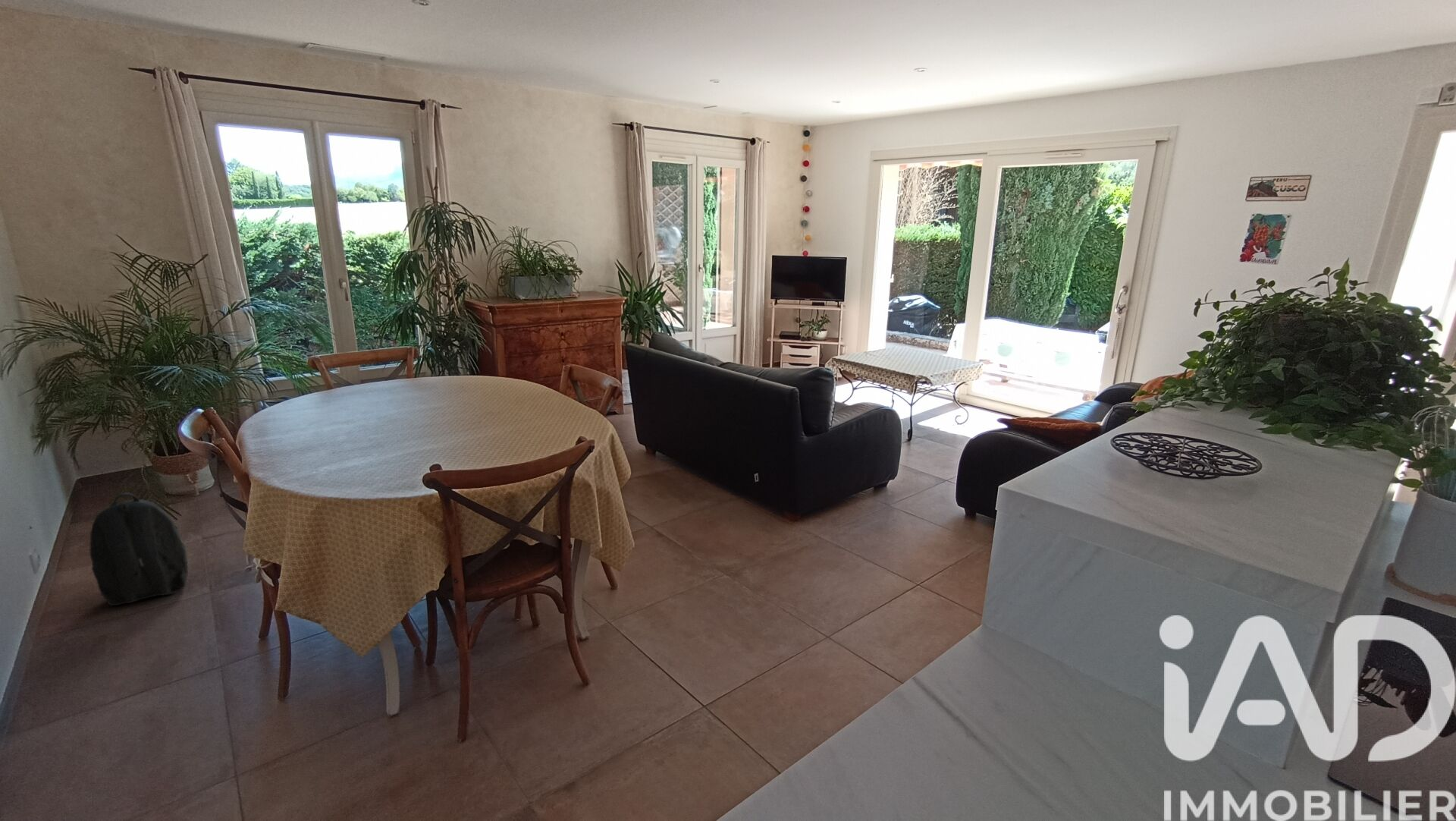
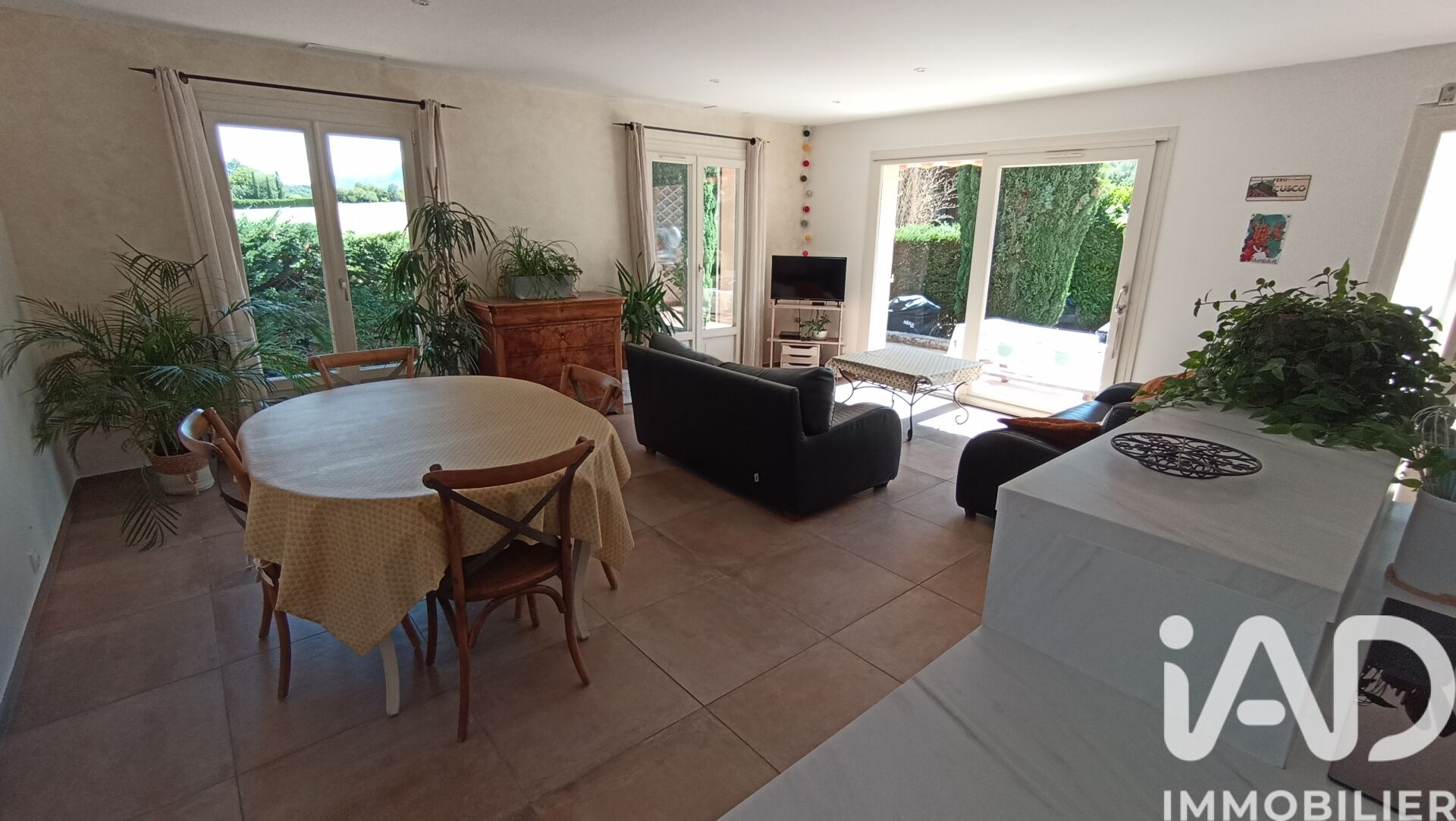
- backpack [89,492,189,606]
